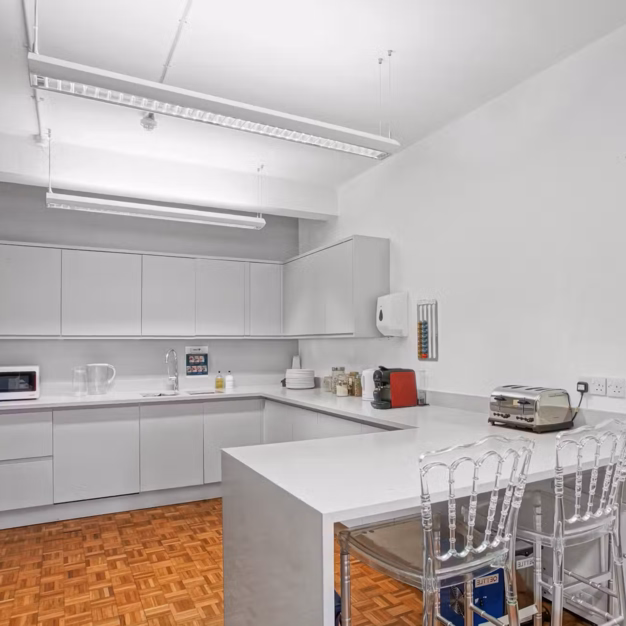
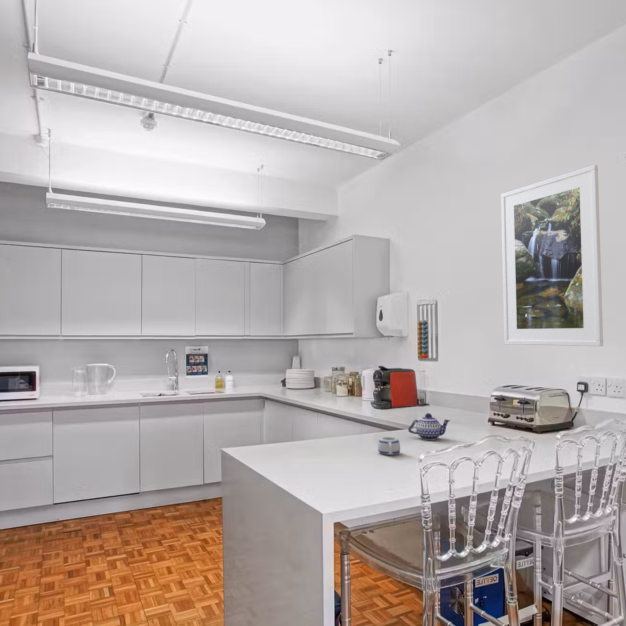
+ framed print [500,164,604,347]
+ teapot [407,412,452,441]
+ mug [377,436,401,456]
